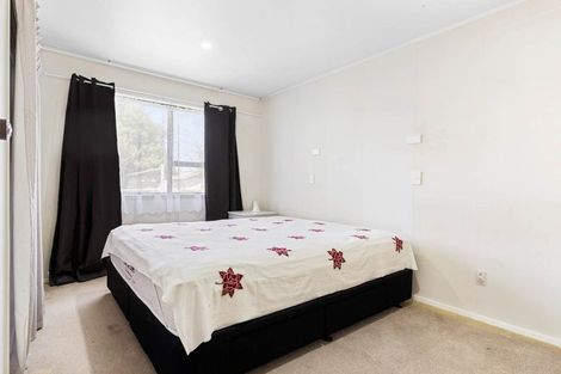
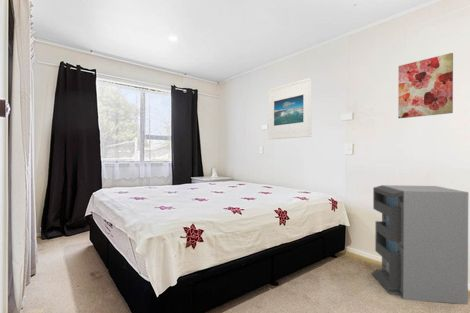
+ storage cabinet [371,184,469,305]
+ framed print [268,77,312,140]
+ wall art [397,52,454,119]
